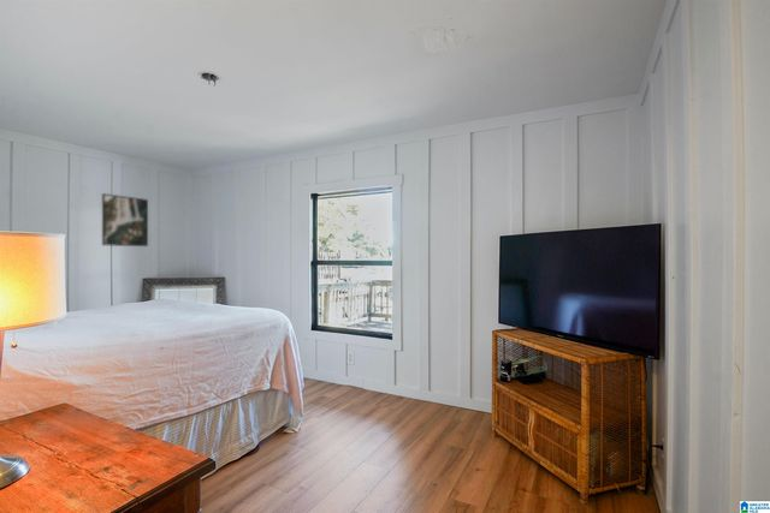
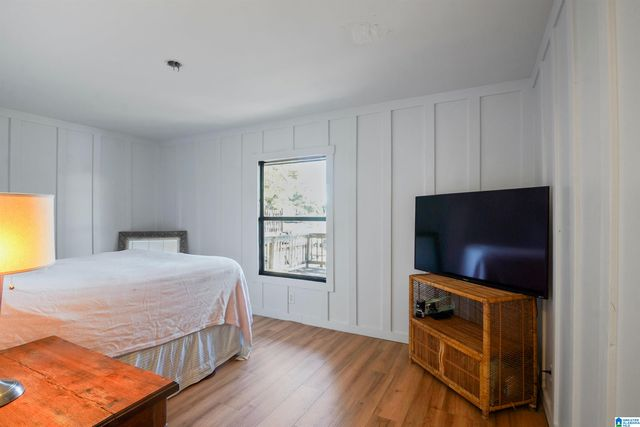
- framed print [101,192,149,247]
